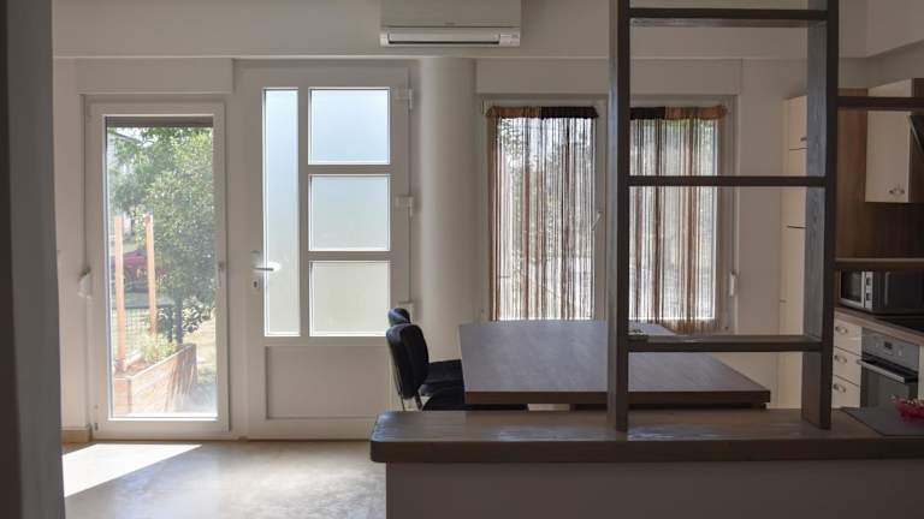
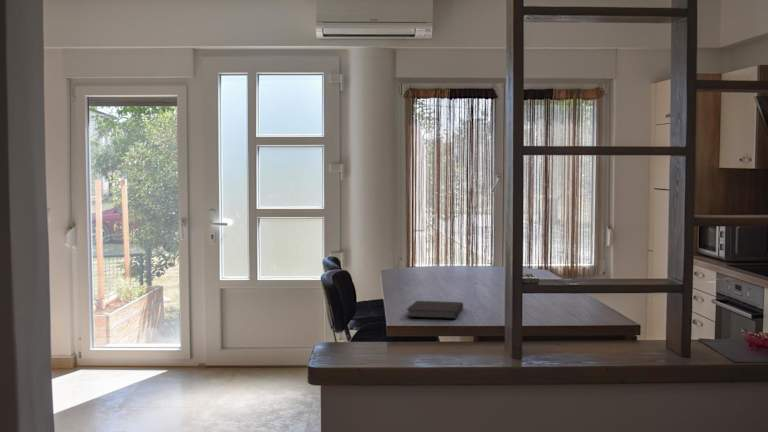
+ notebook [405,300,464,320]
